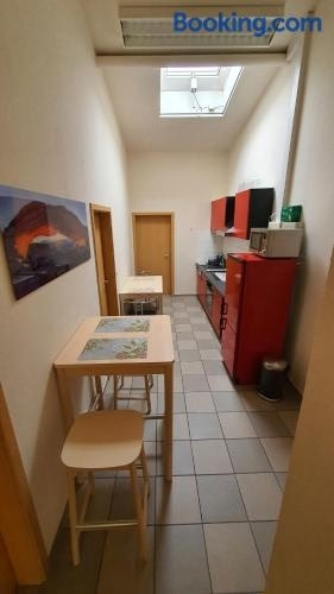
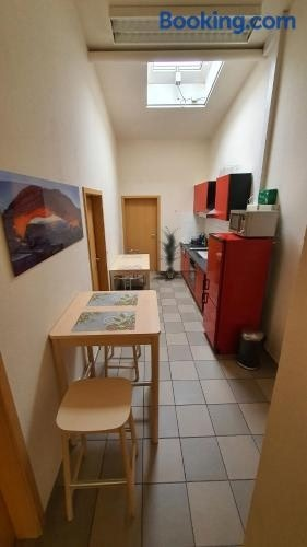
+ indoor plant [154,226,185,280]
